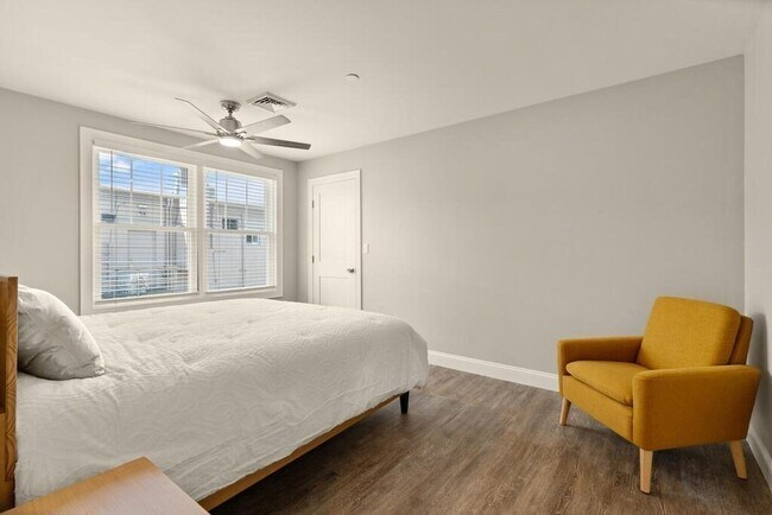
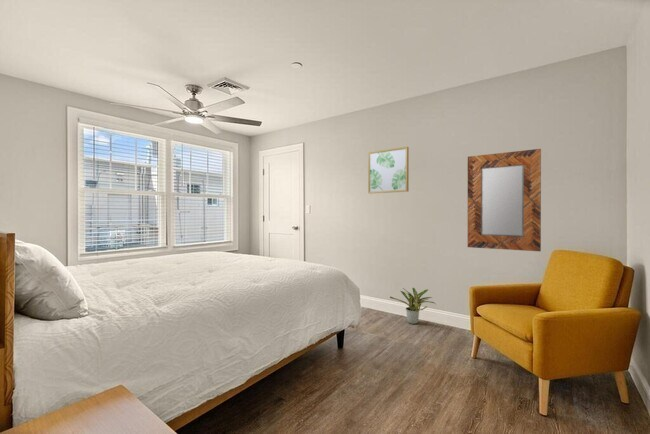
+ home mirror [467,148,542,252]
+ potted plant [389,287,437,325]
+ wall art [367,146,410,194]
